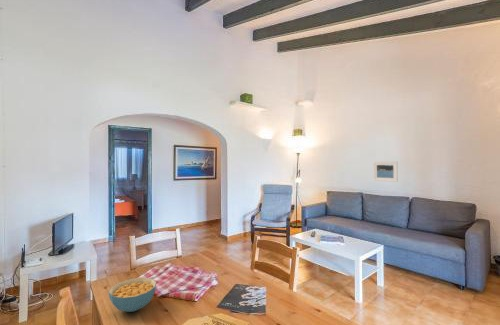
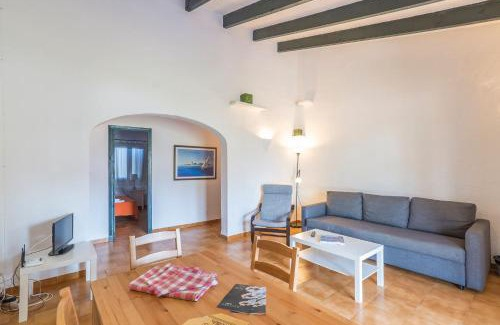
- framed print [372,160,399,183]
- cereal bowl [108,277,157,313]
